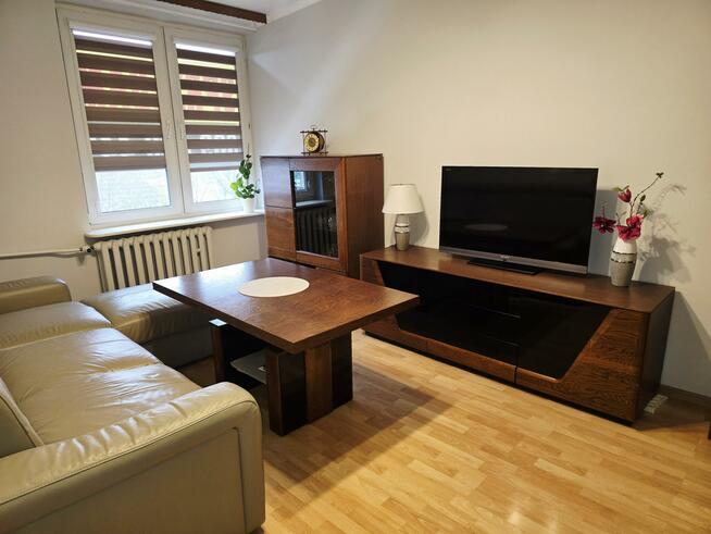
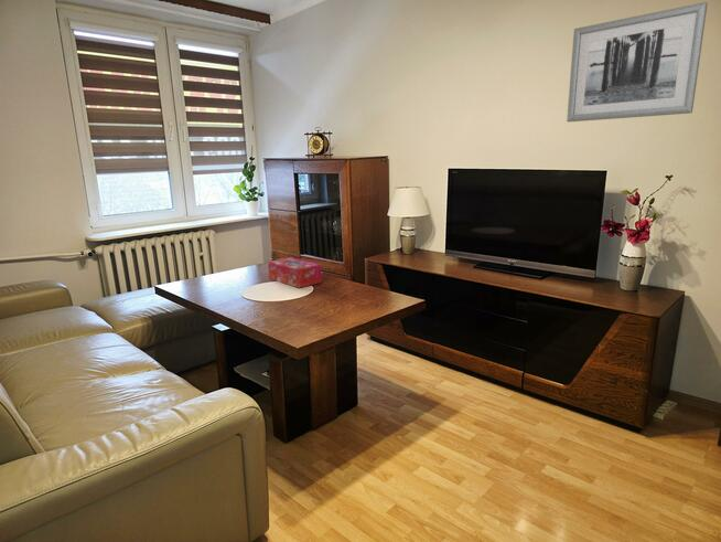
+ wall art [566,1,709,123]
+ tissue box [267,256,323,289]
